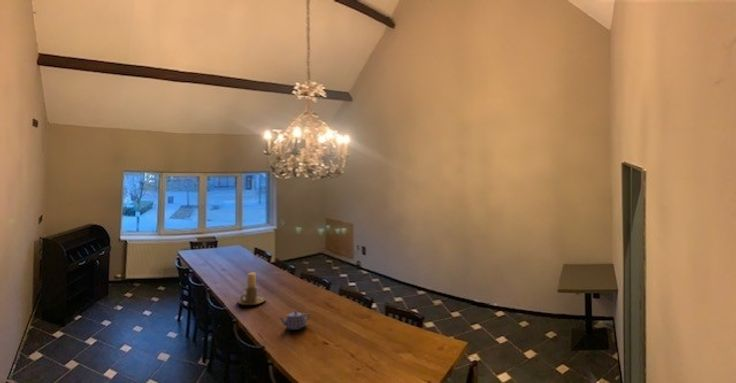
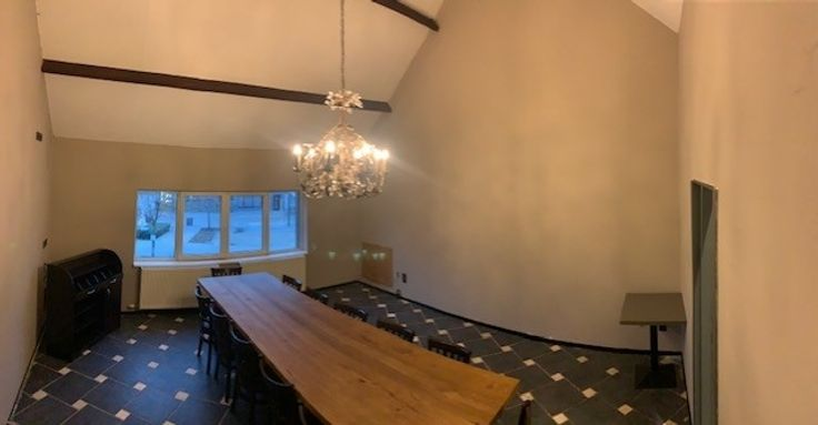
- candle holder [236,272,267,306]
- teapot [278,309,311,331]
